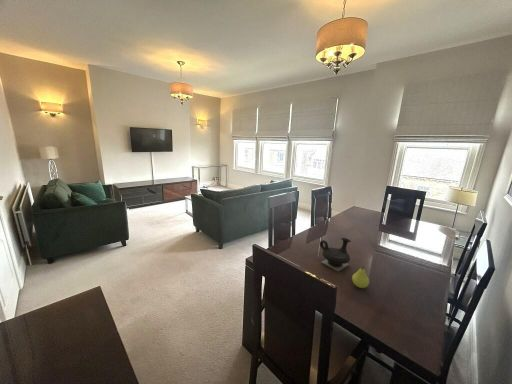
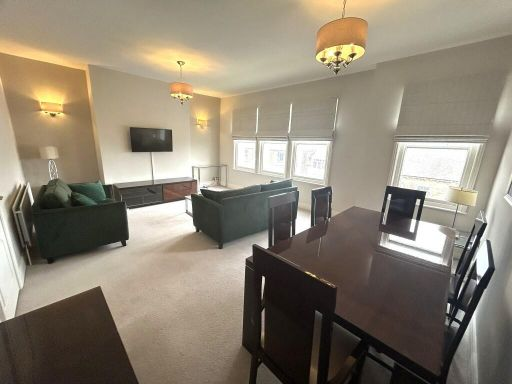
- fruit [351,265,370,289]
- teapot [319,237,352,273]
